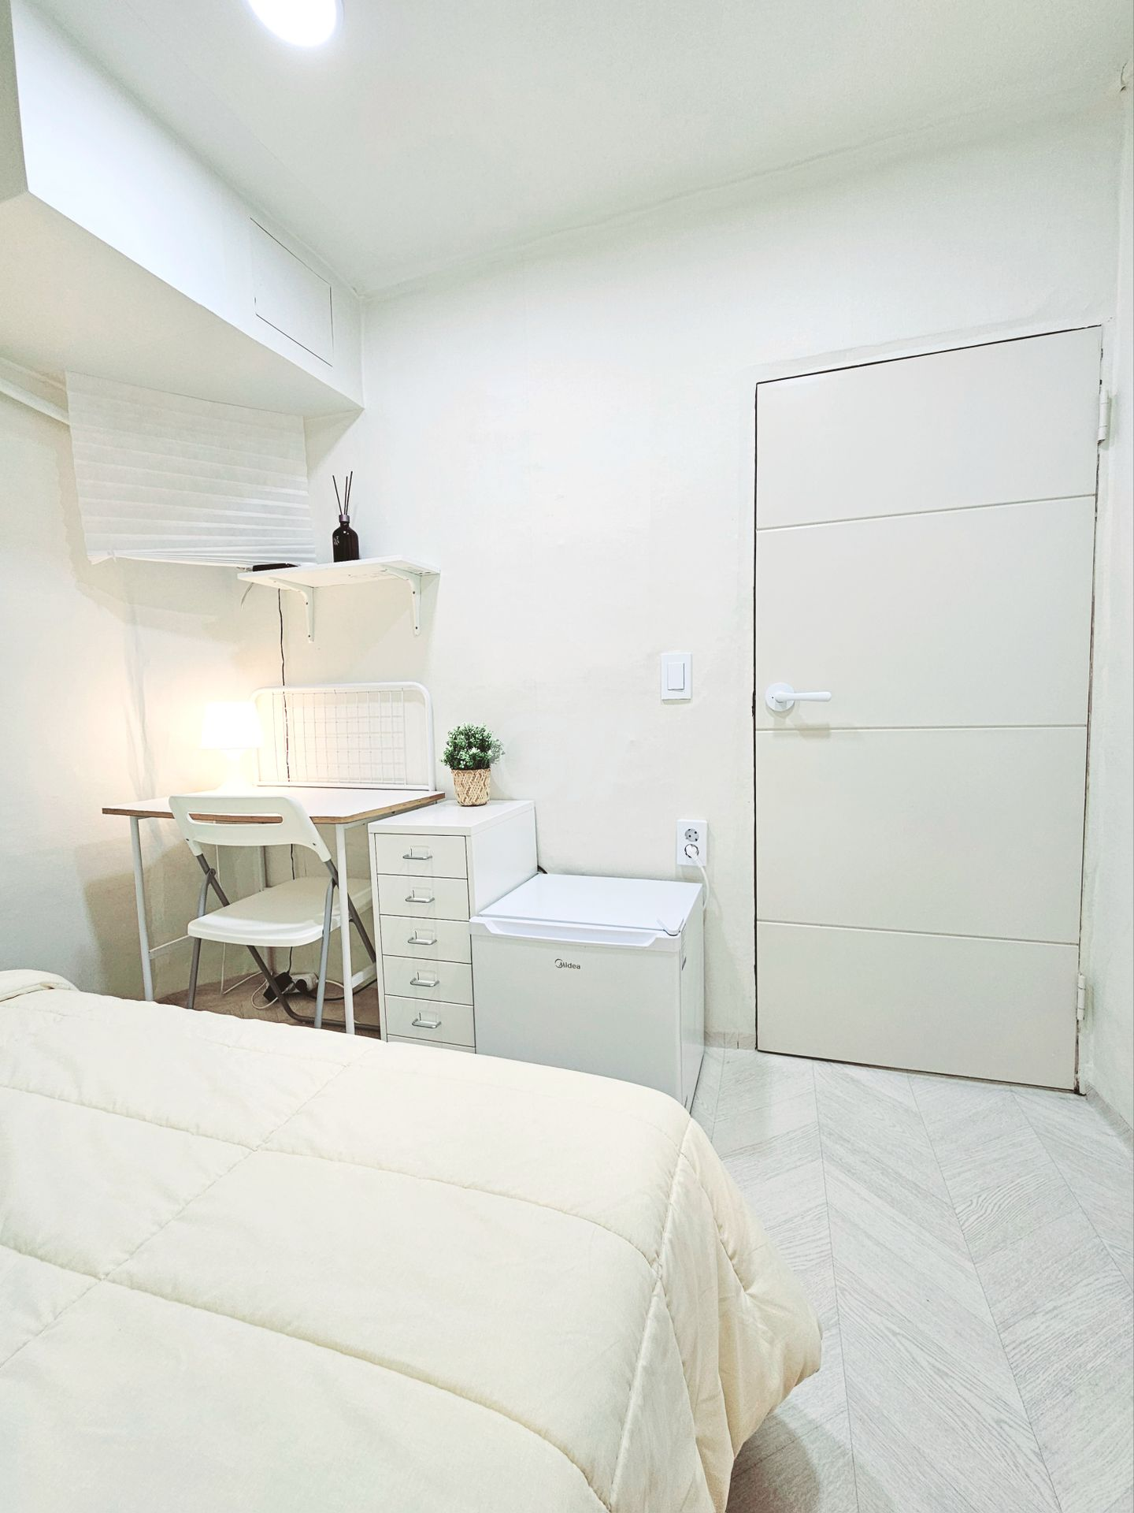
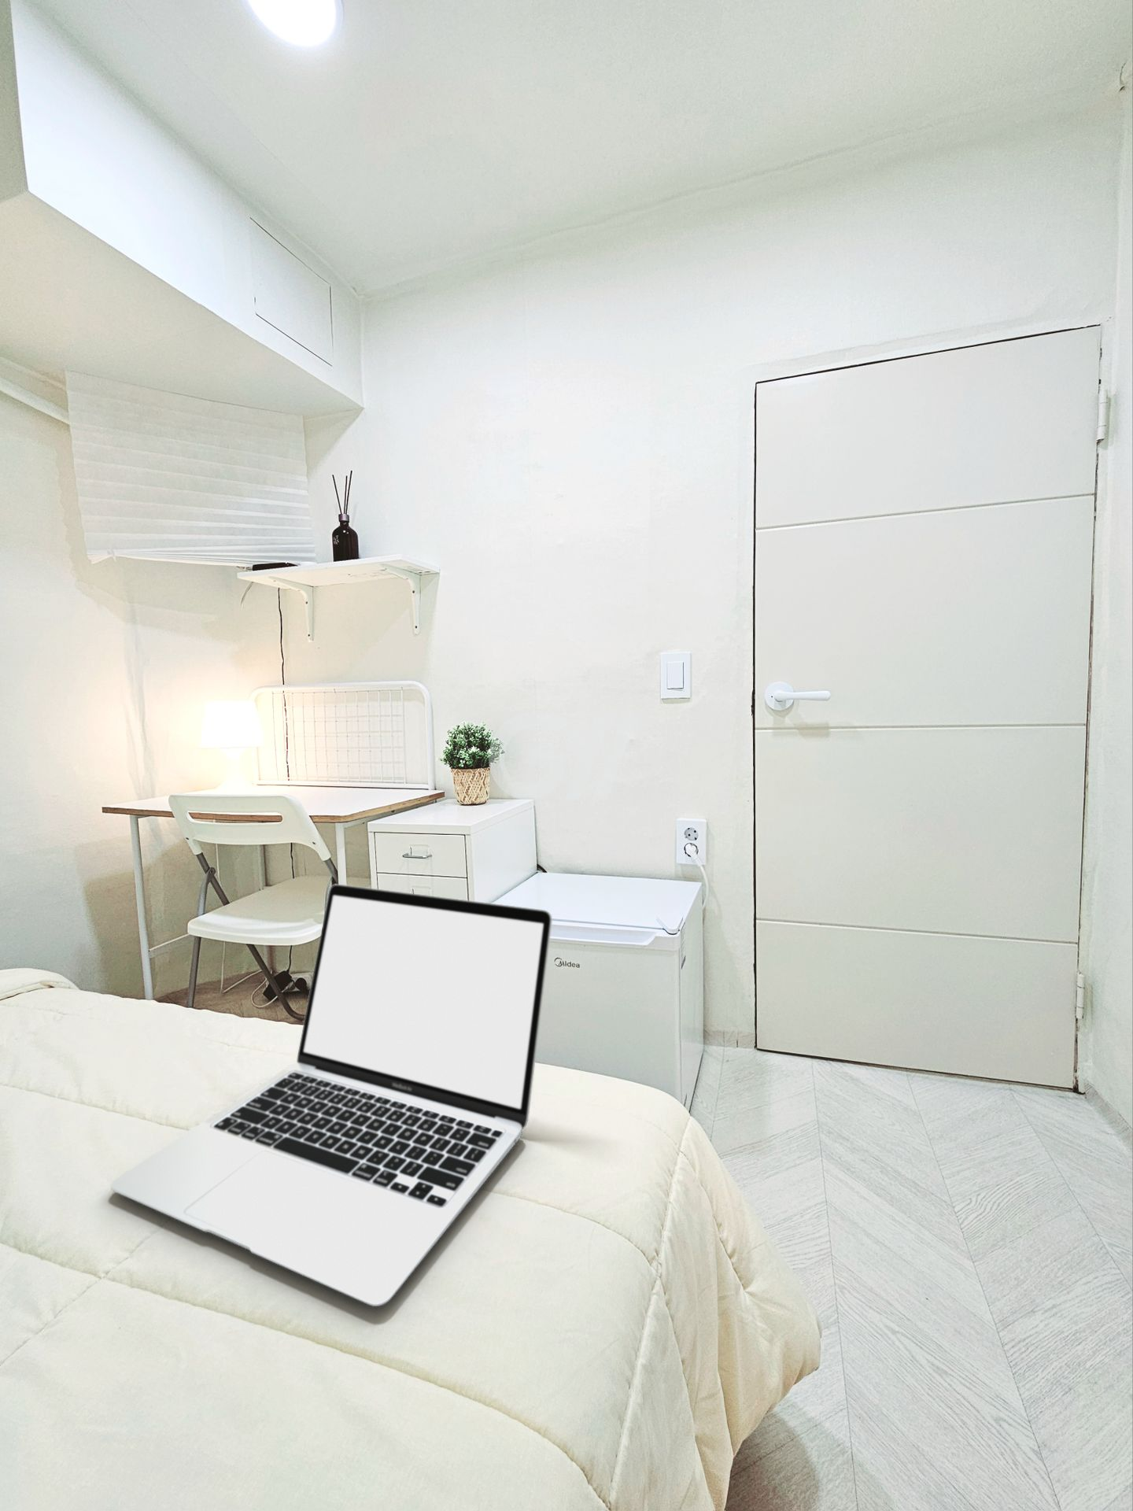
+ laptop [111,883,553,1308]
